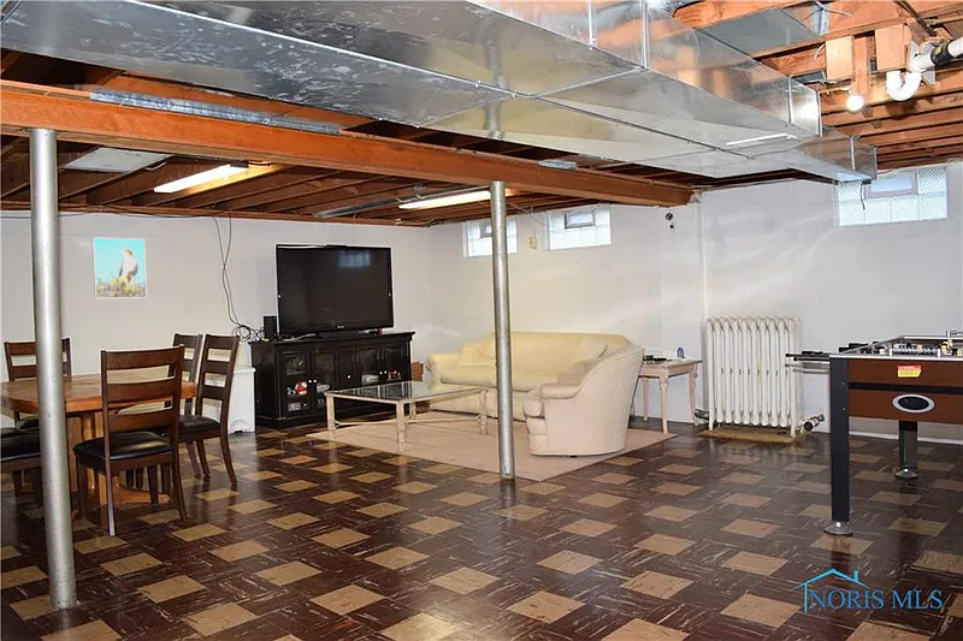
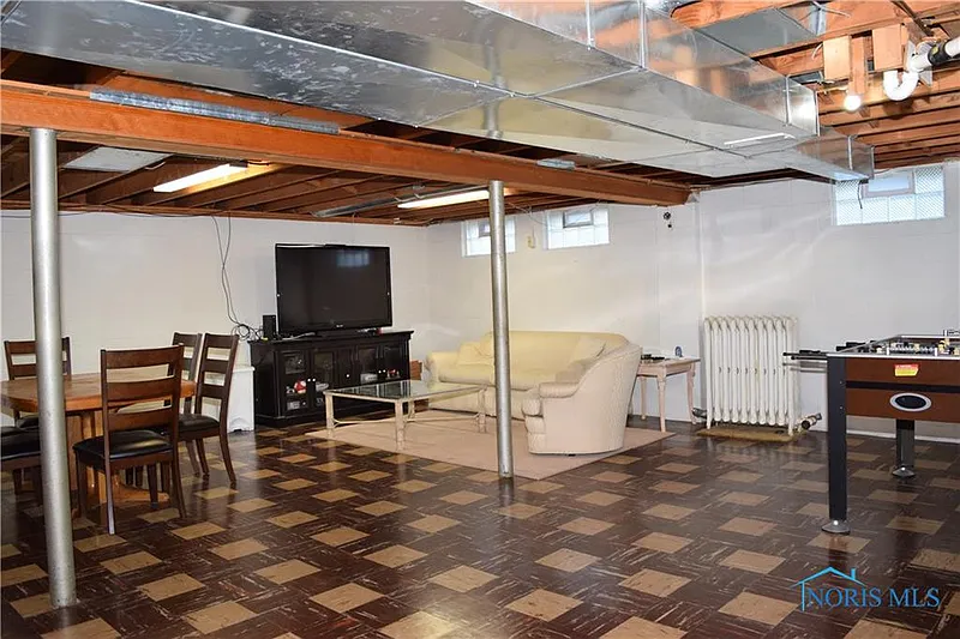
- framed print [91,236,148,299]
